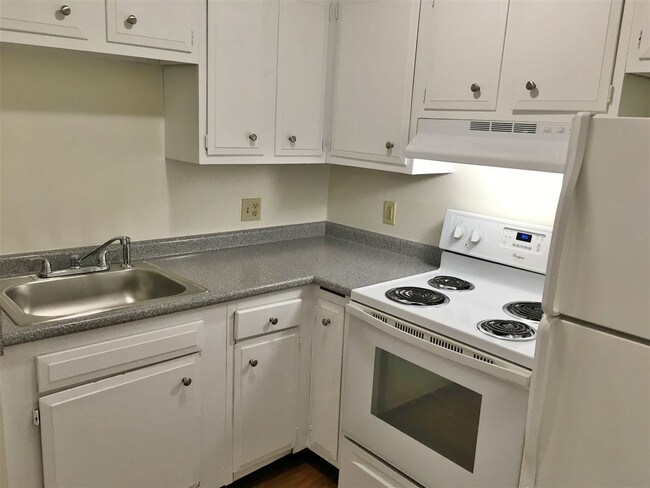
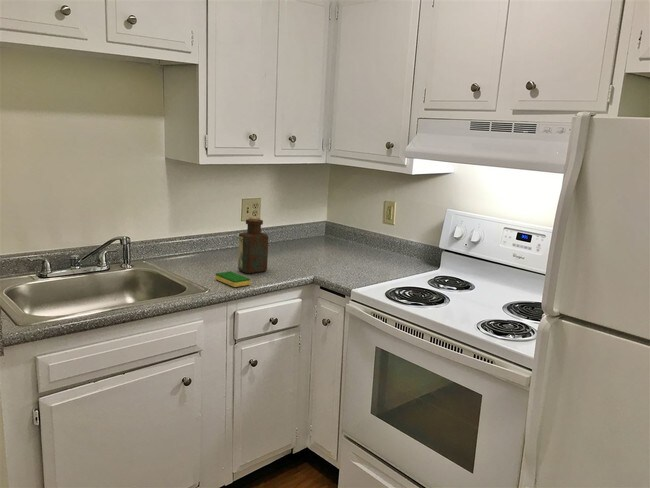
+ bottle [237,216,269,274]
+ dish sponge [214,271,251,288]
